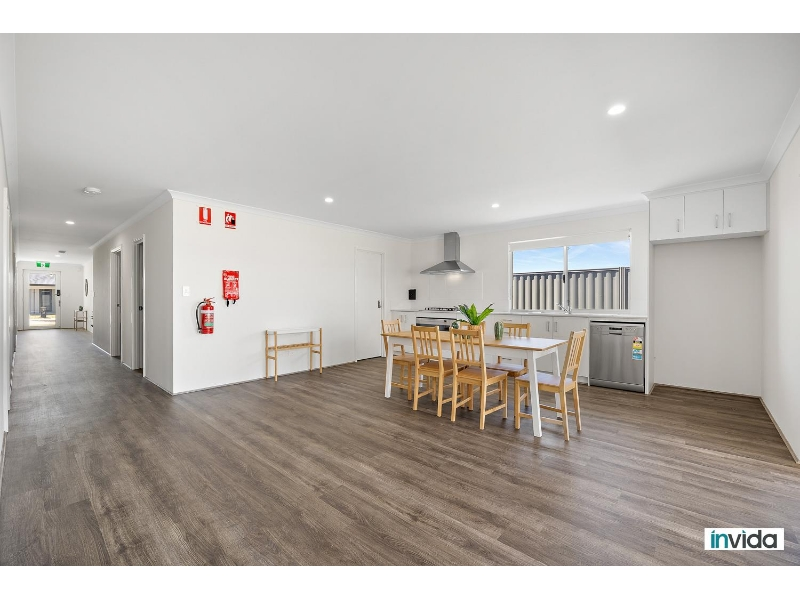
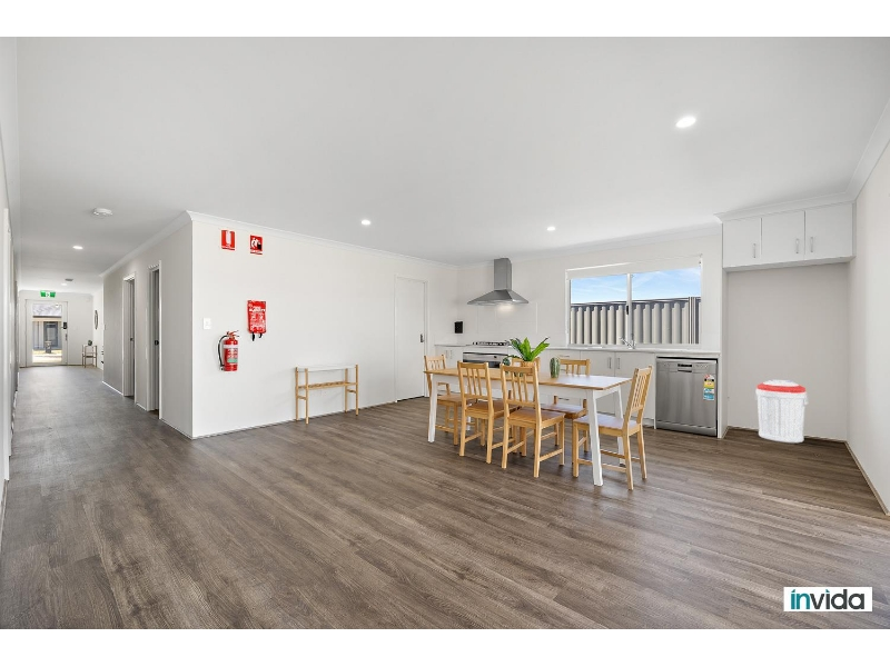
+ trash can [754,379,809,444]
